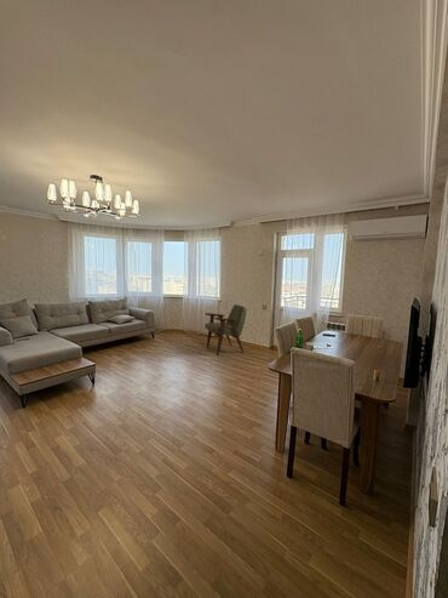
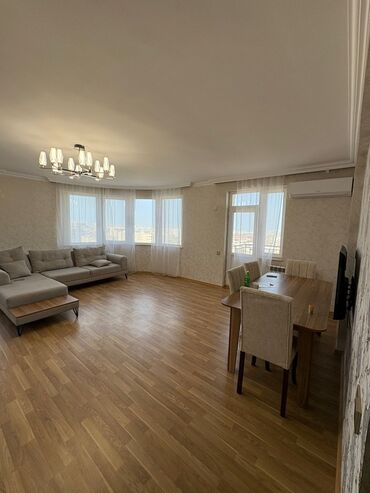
- armchair [203,303,248,357]
